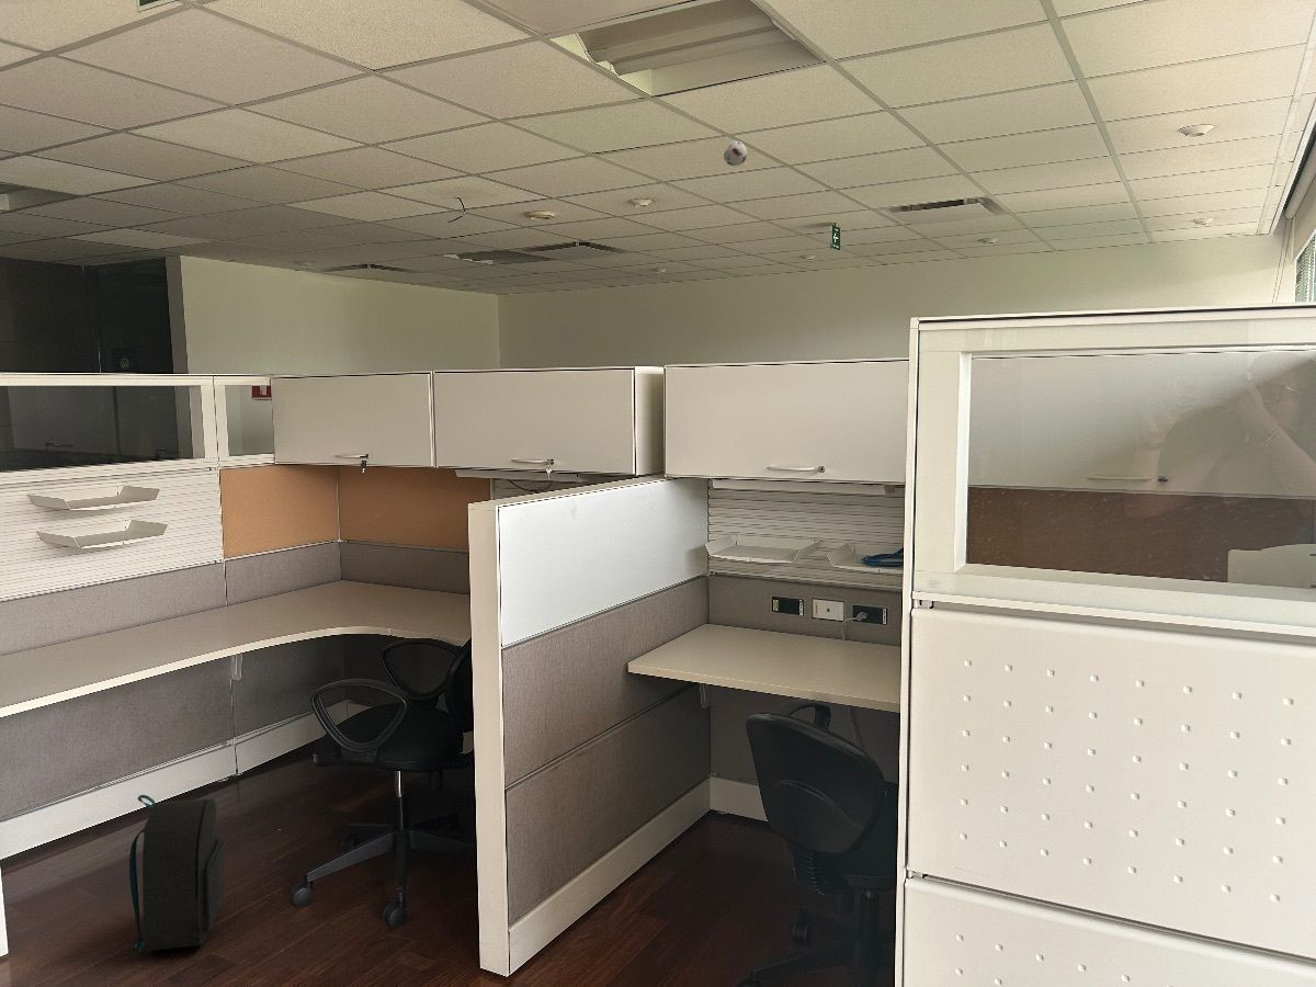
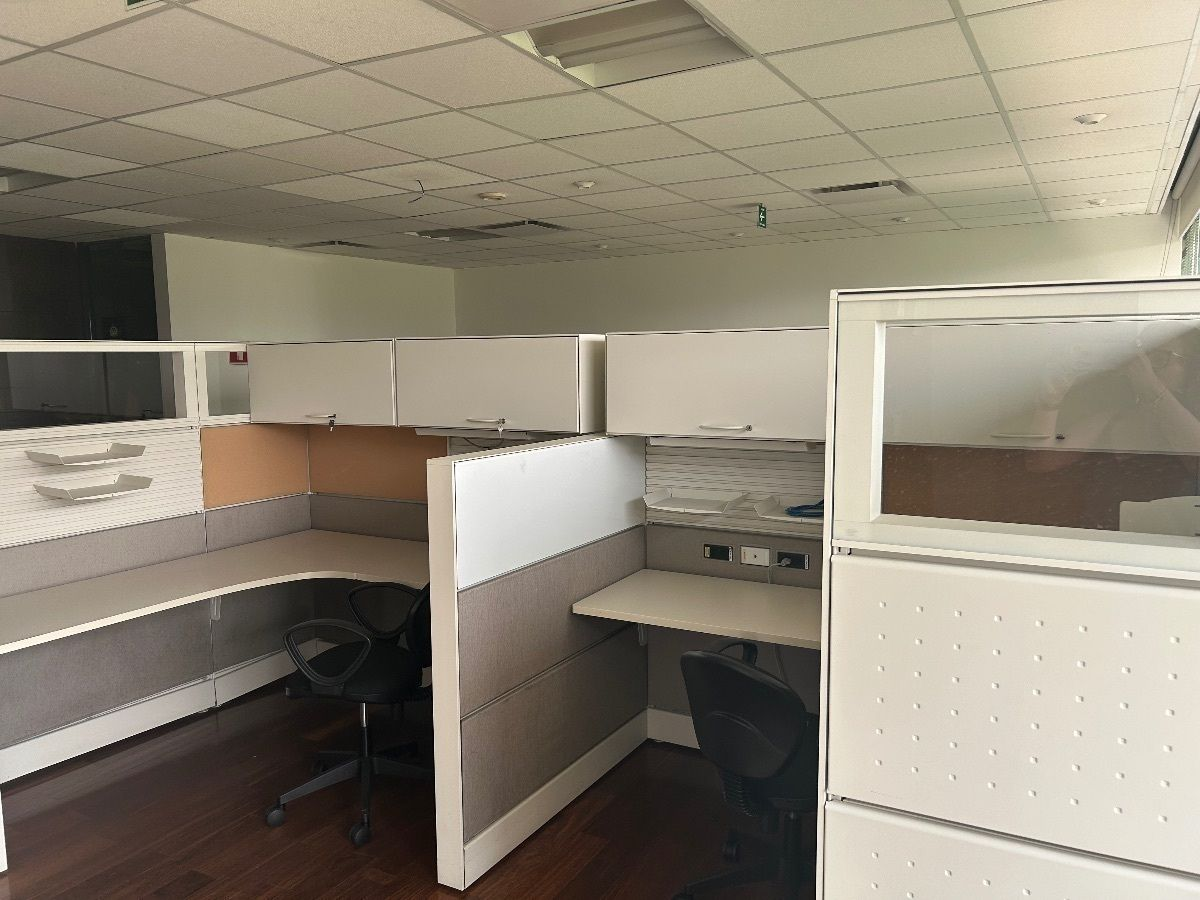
- smoke detector [723,139,748,167]
- backpack [128,794,225,953]
